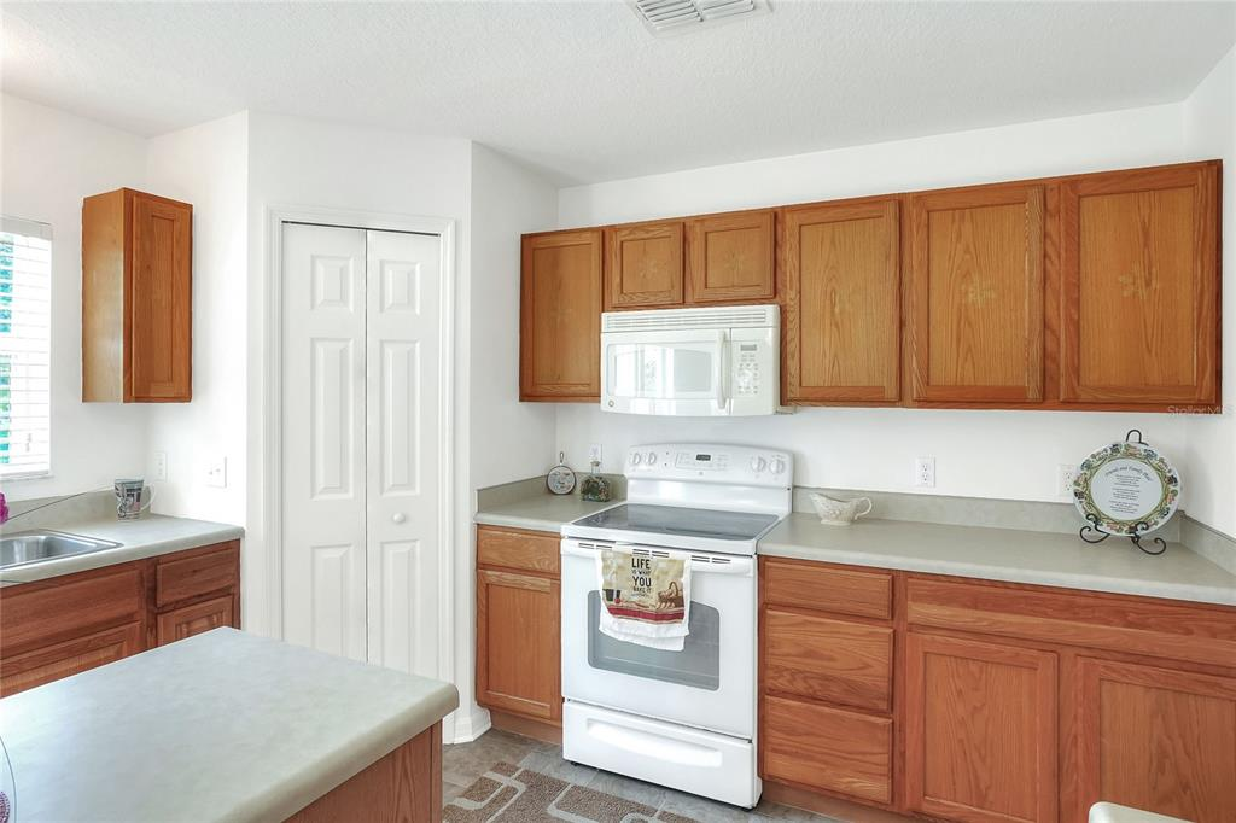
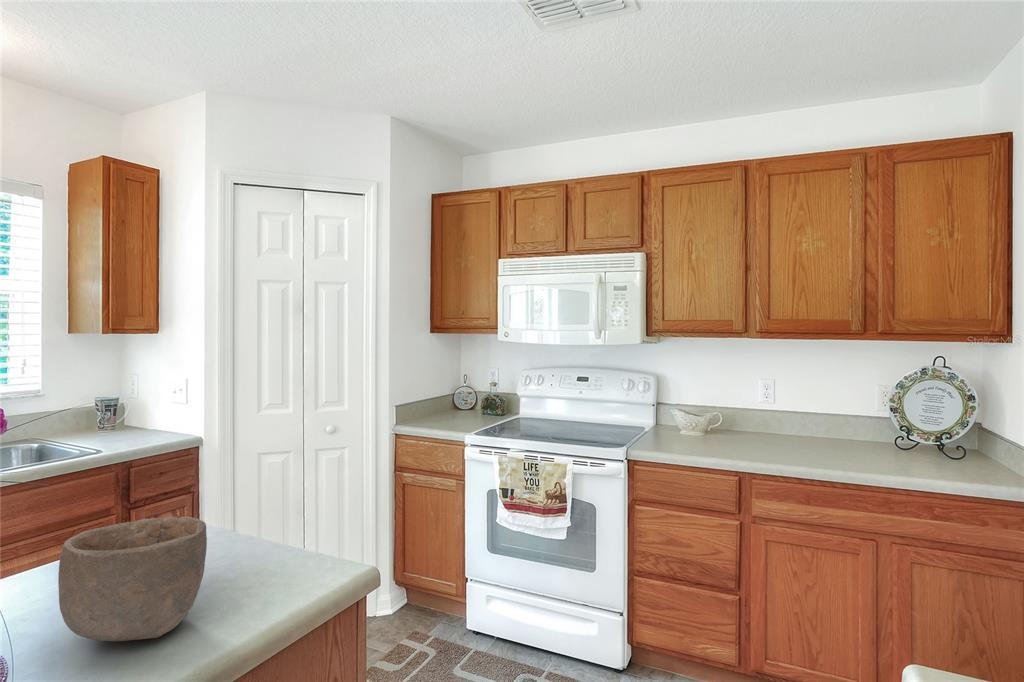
+ bowl [57,516,208,642]
